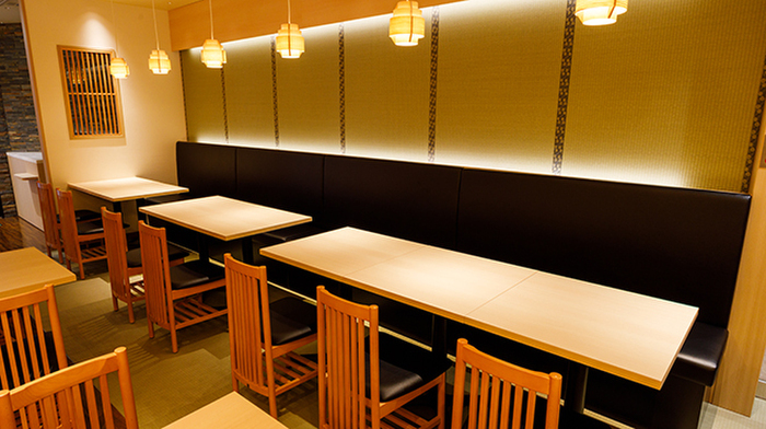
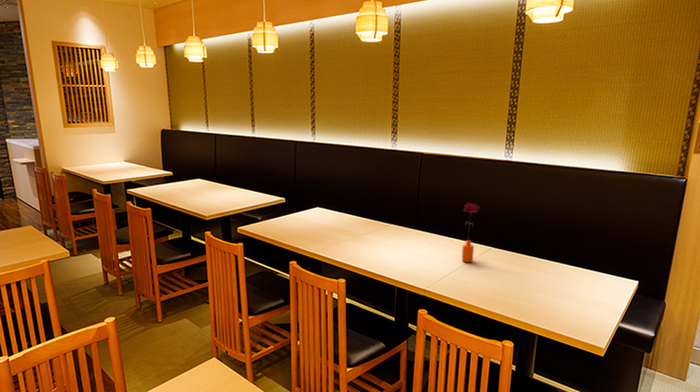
+ flower [461,201,481,263]
